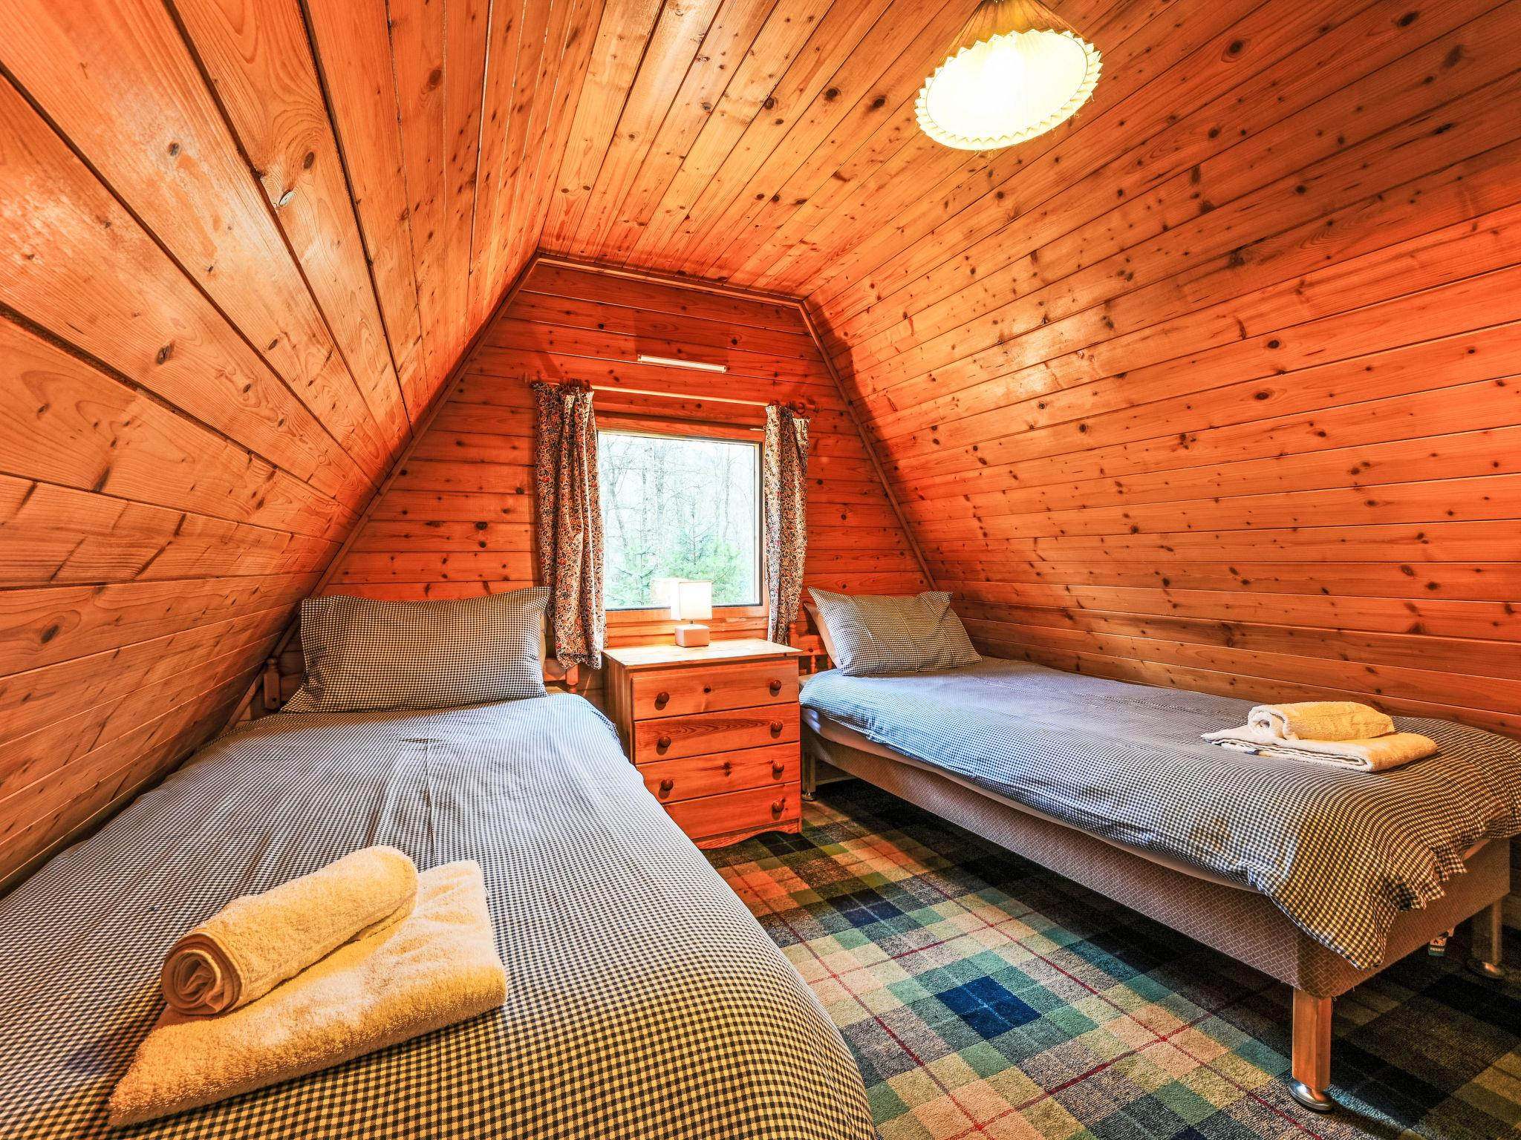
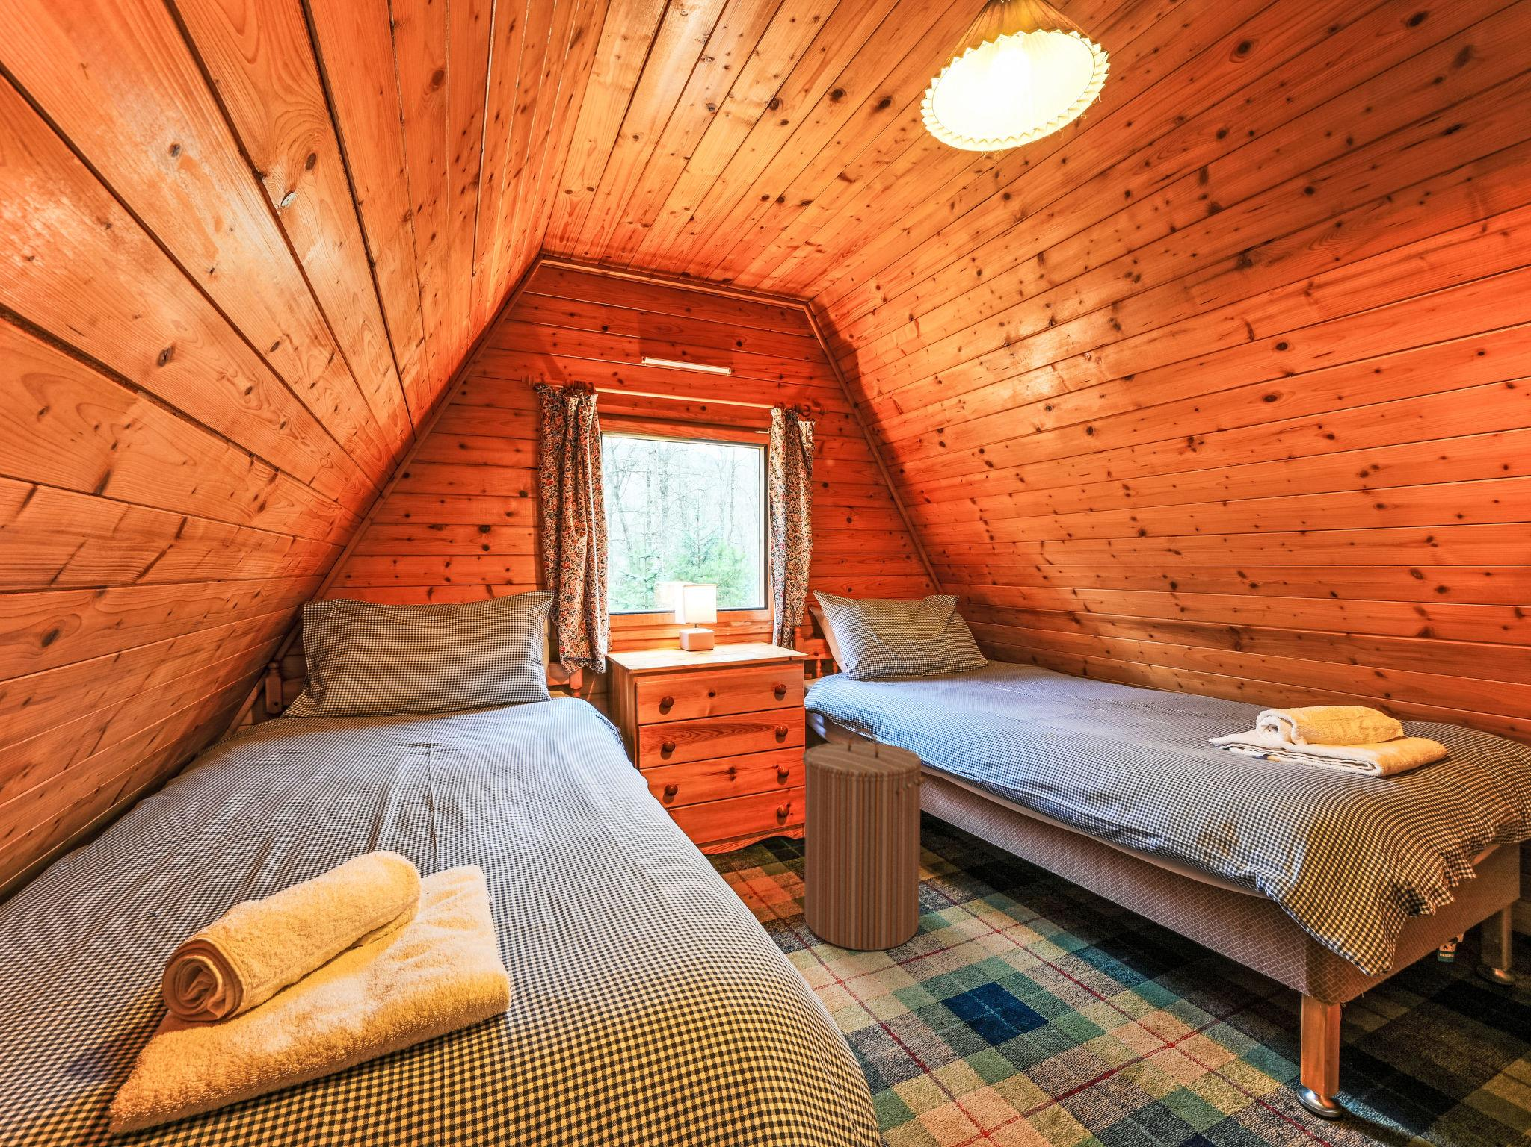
+ laundry hamper [802,728,928,952]
